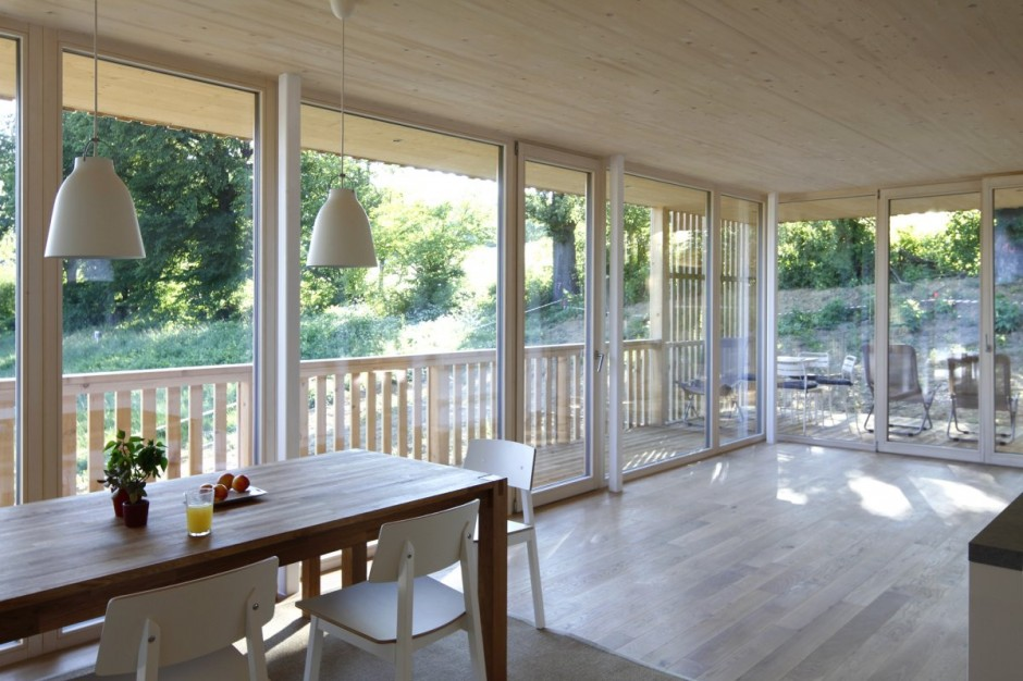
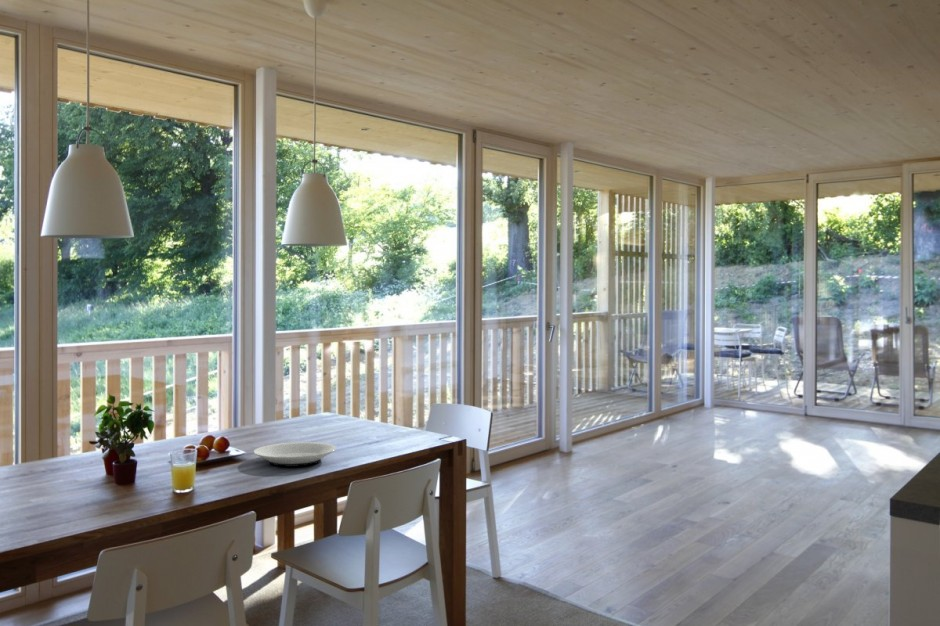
+ plate [253,441,337,468]
